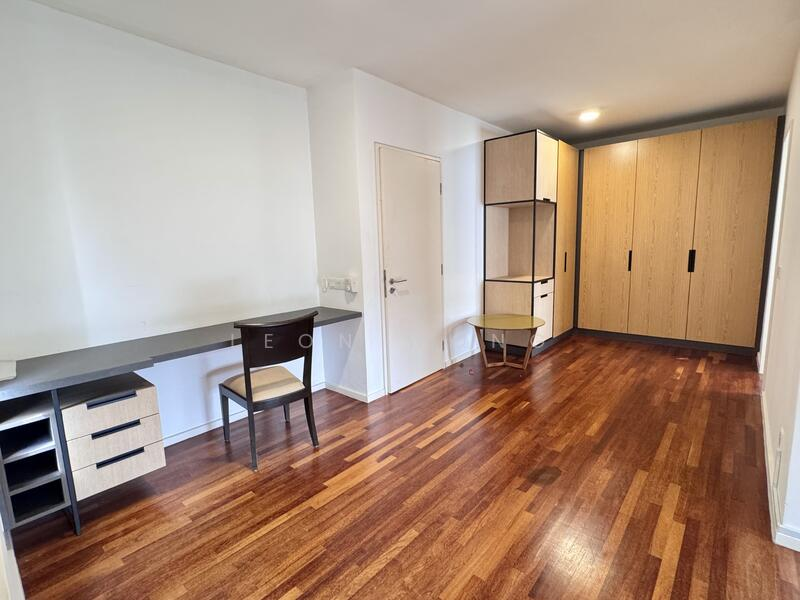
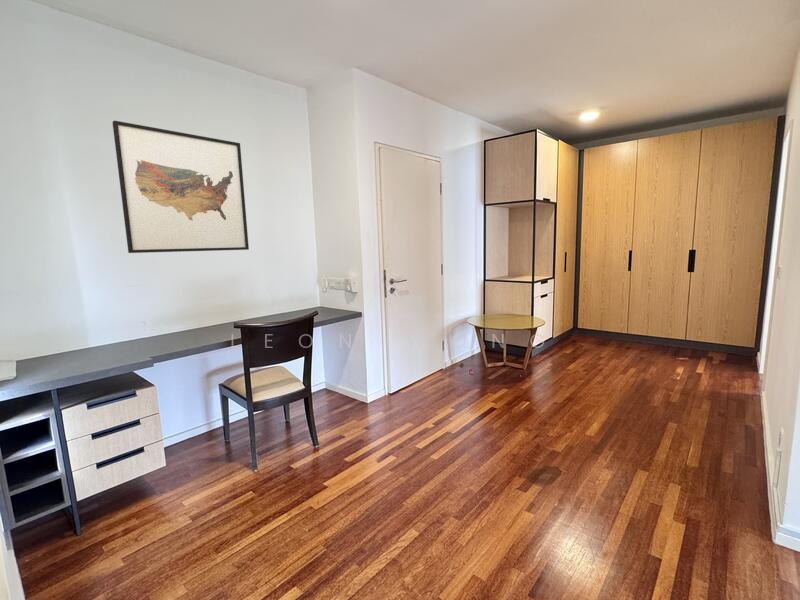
+ wall art [112,120,250,254]
